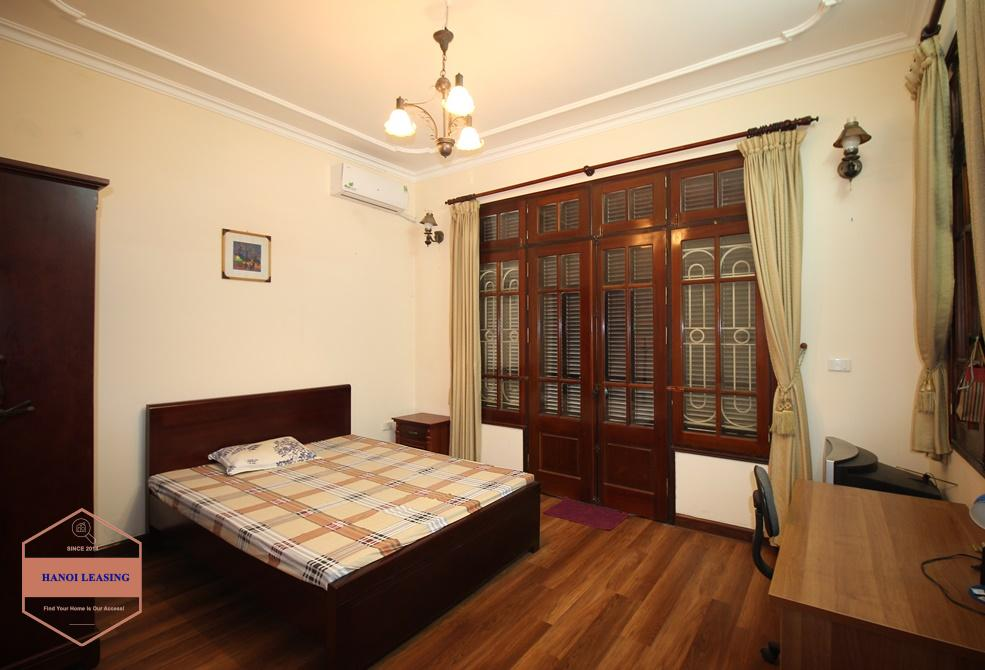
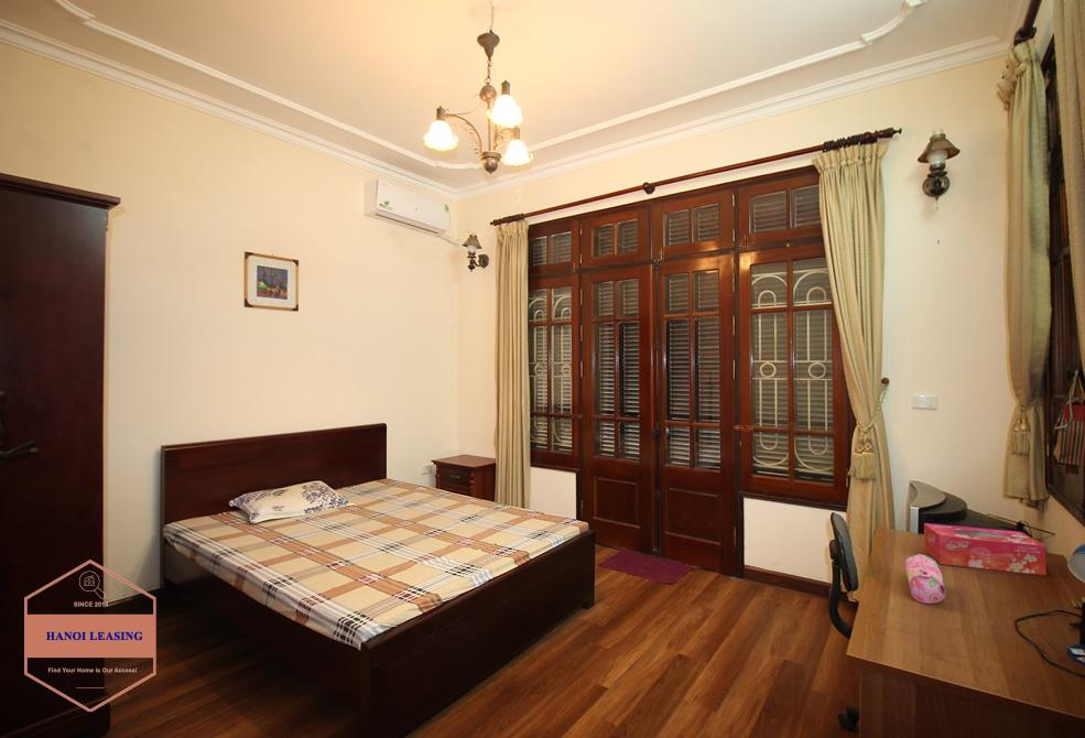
+ tissue box [923,522,1046,576]
+ pencil case [904,553,947,605]
